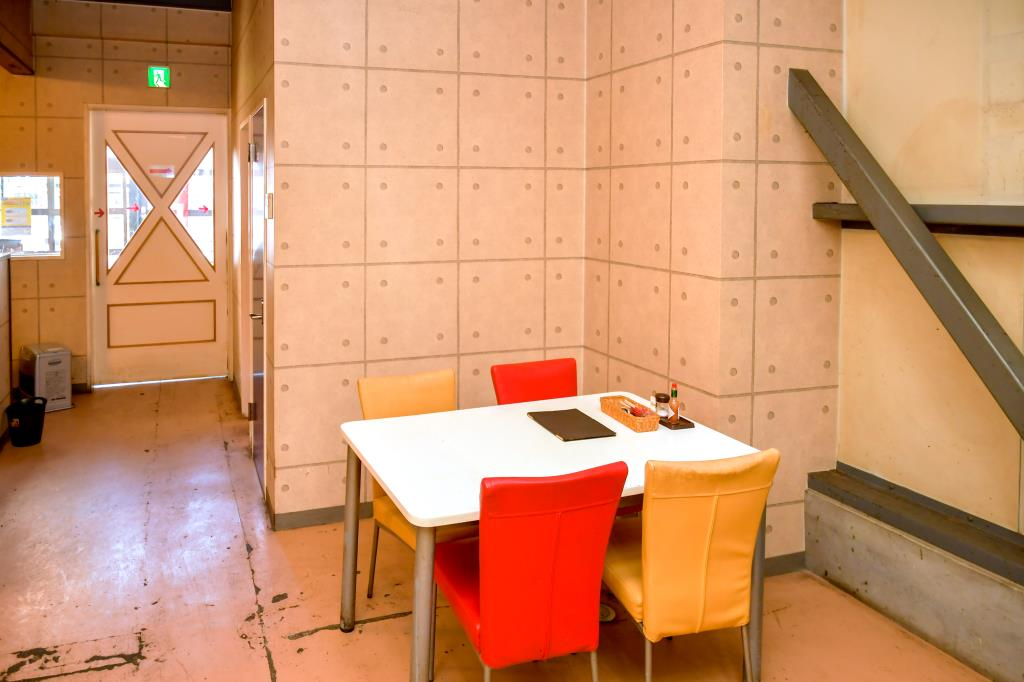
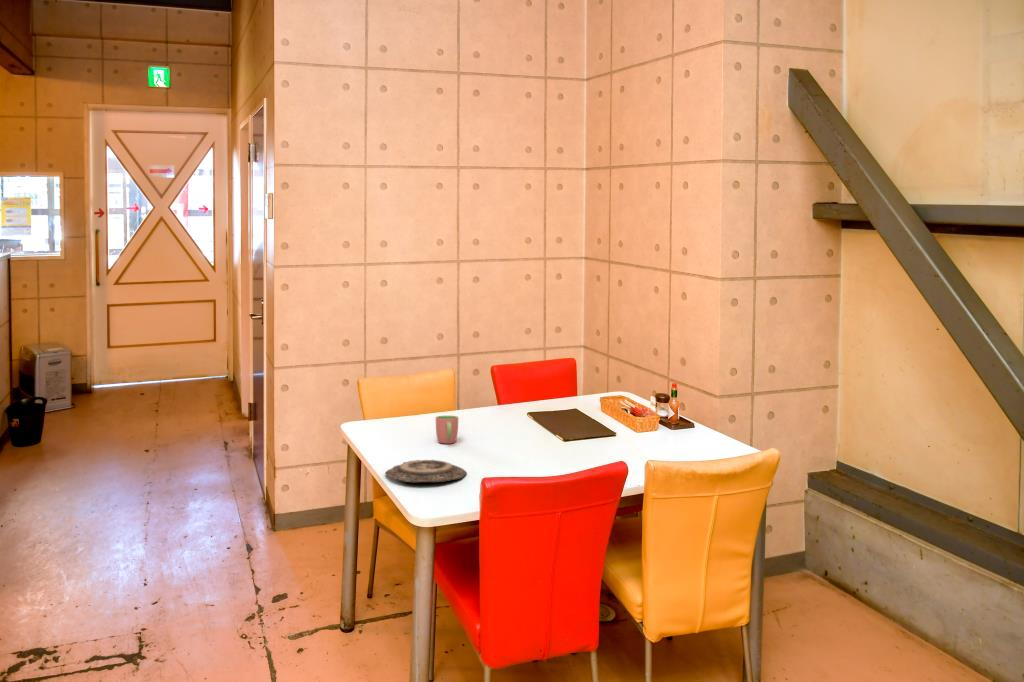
+ cup [435,415,459,444]
+ plate [384,459,468,483]
